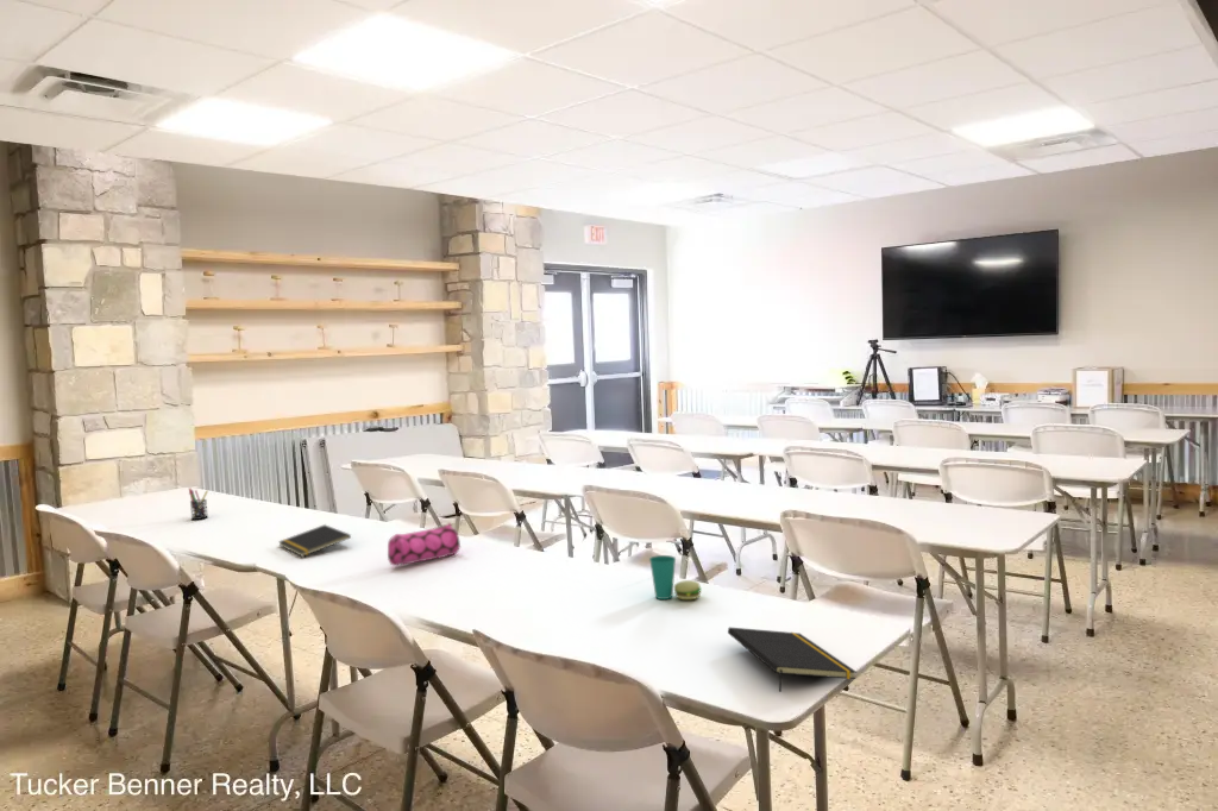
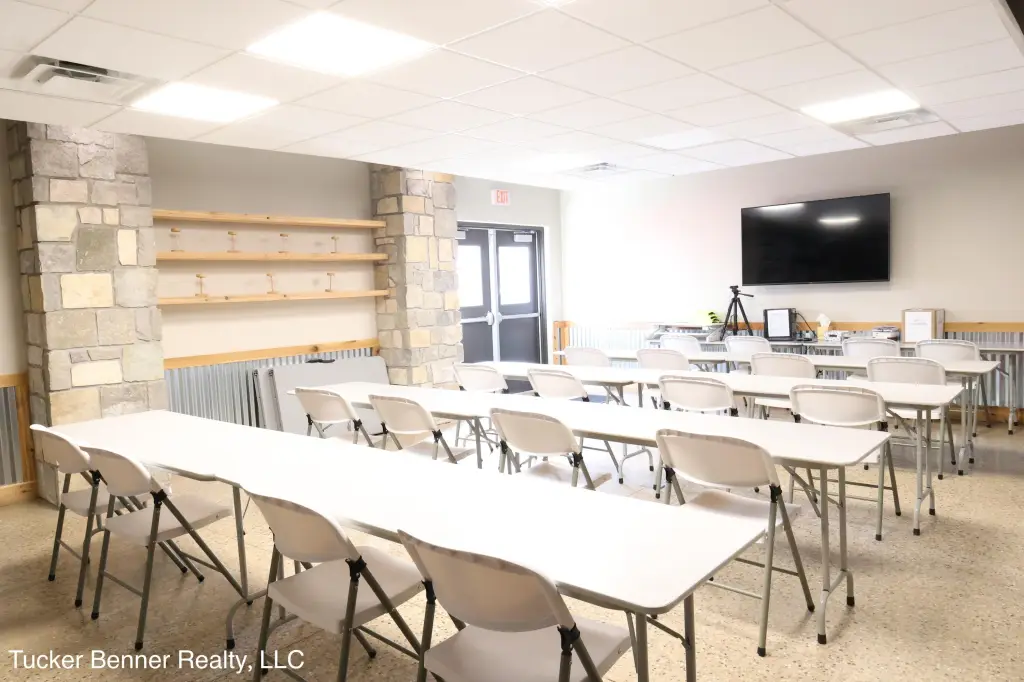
- pencil case [387,521,462,567]
- pen holder [188,486,209,521]
- notepad [727,627,858,693]
- notepad [277,523,352,558]
- cup [648,554,703,601]
